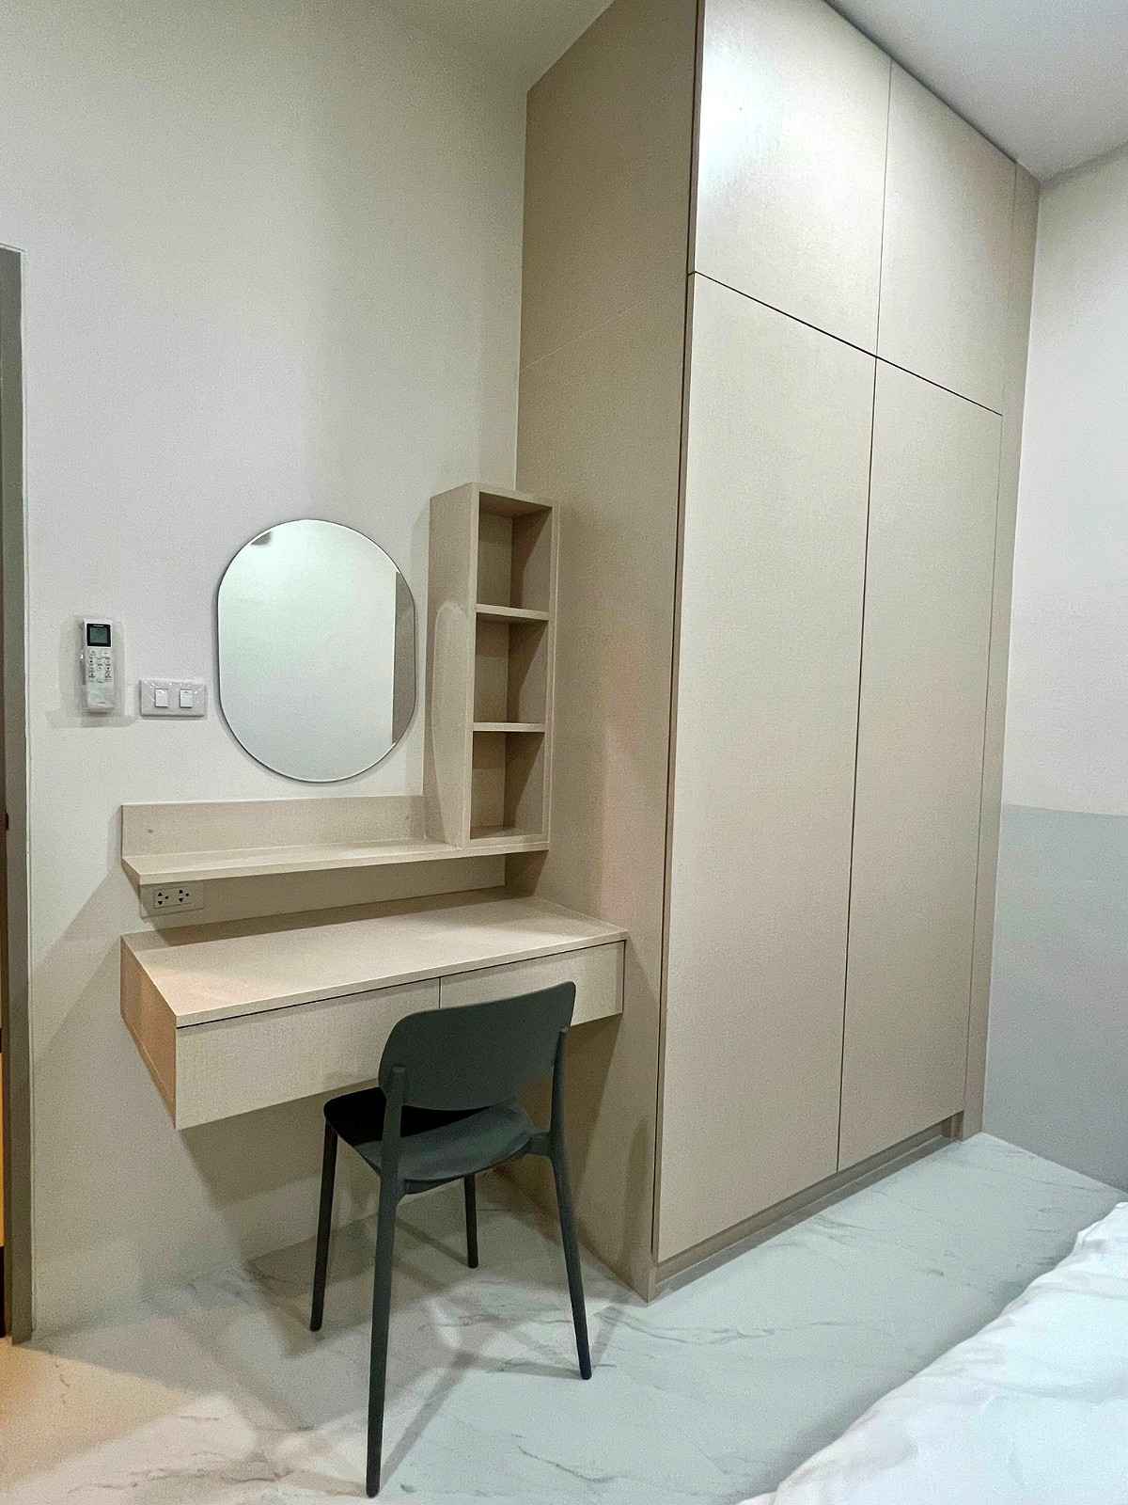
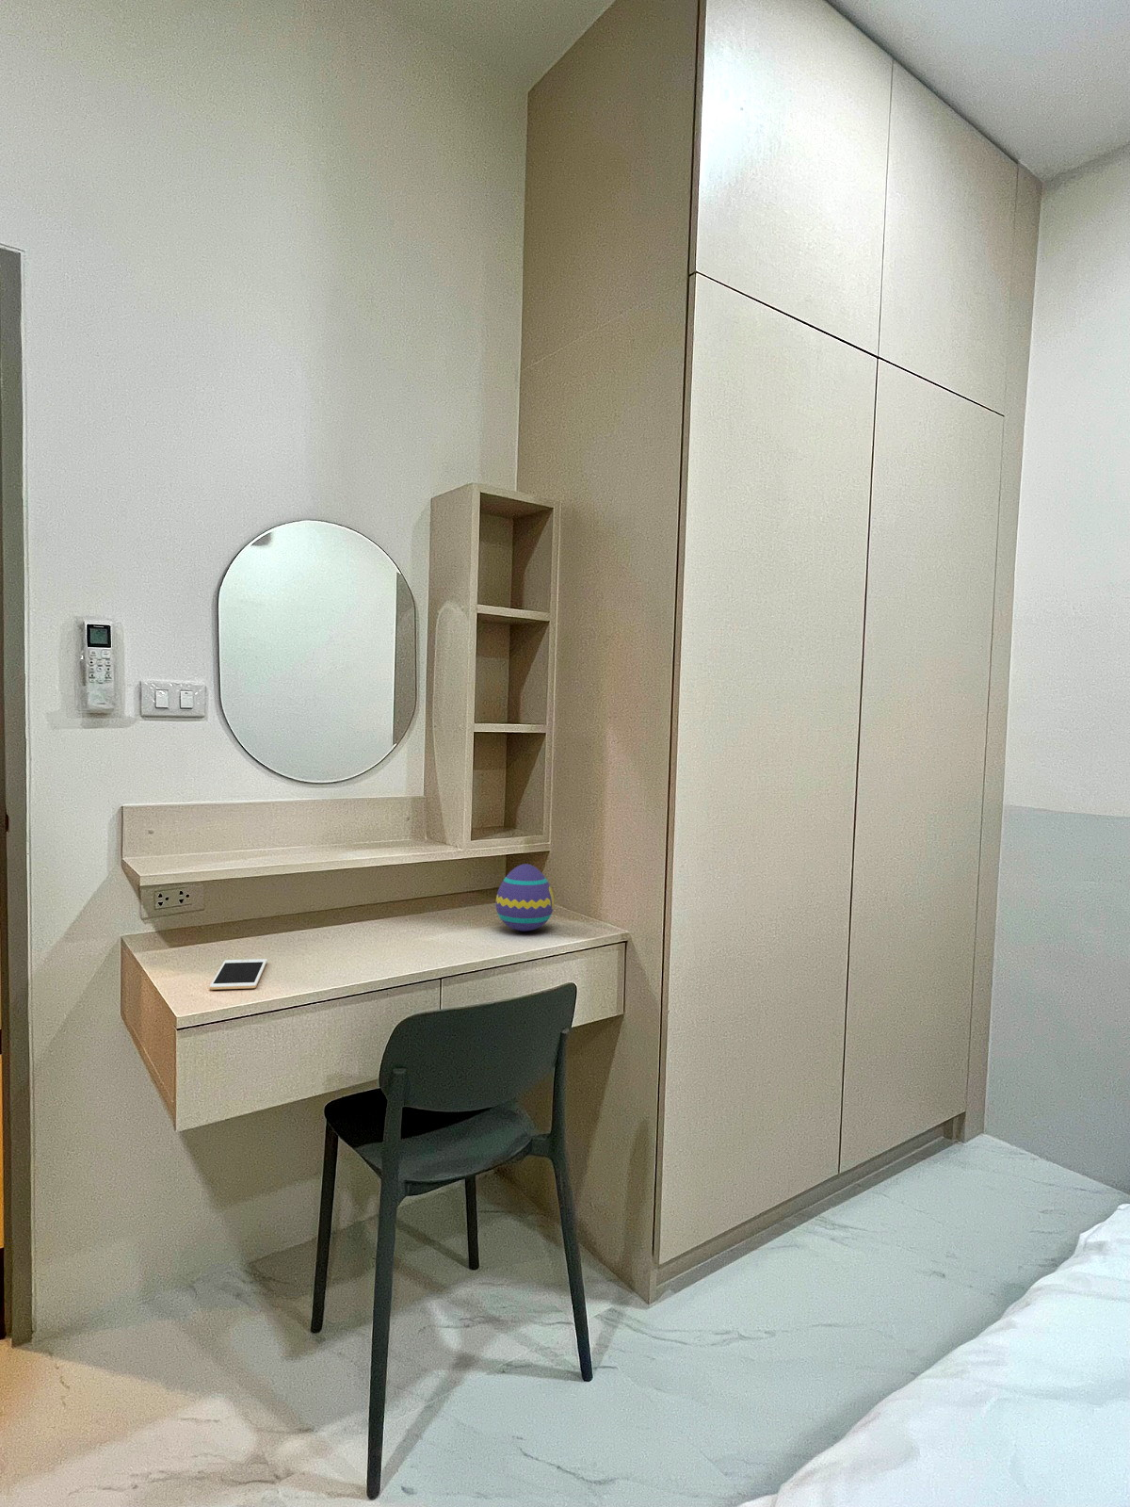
+ cell phone [209,958,268,991]
+ decorative egg [495,863,554,933]
